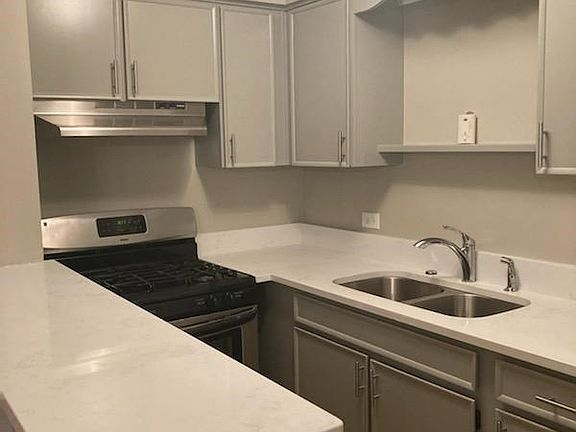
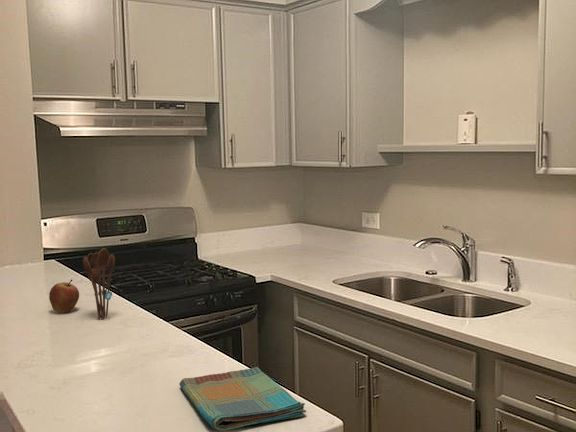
+ utensil holder [82,247,116,320]
+ apple [48,278,80,313]
+ dish towel [179,366,307,432]
